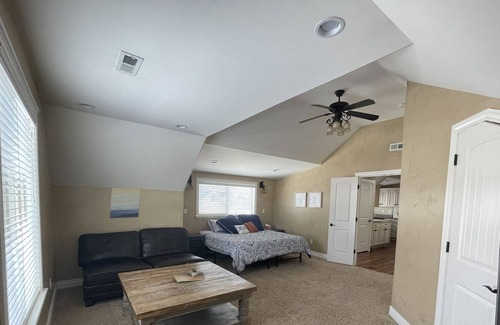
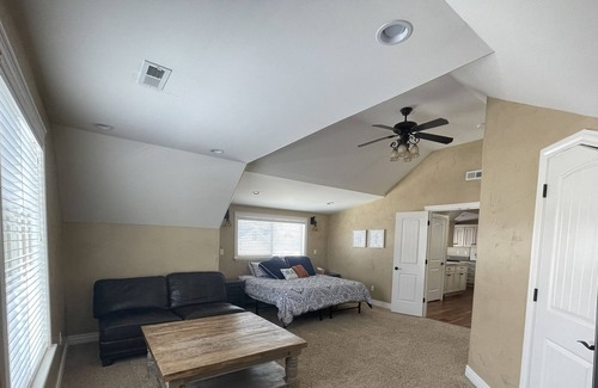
- succulent plant [172,262,205,283]
- wall art [109,187,141,219]
